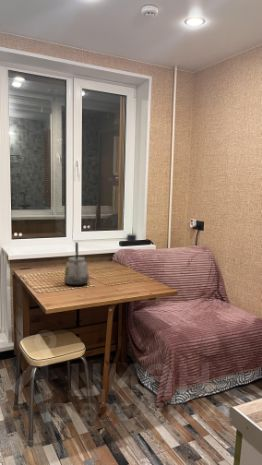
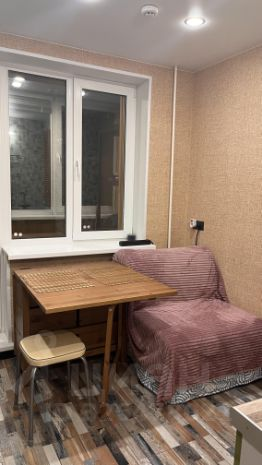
- kettle [63,241,90,286]
